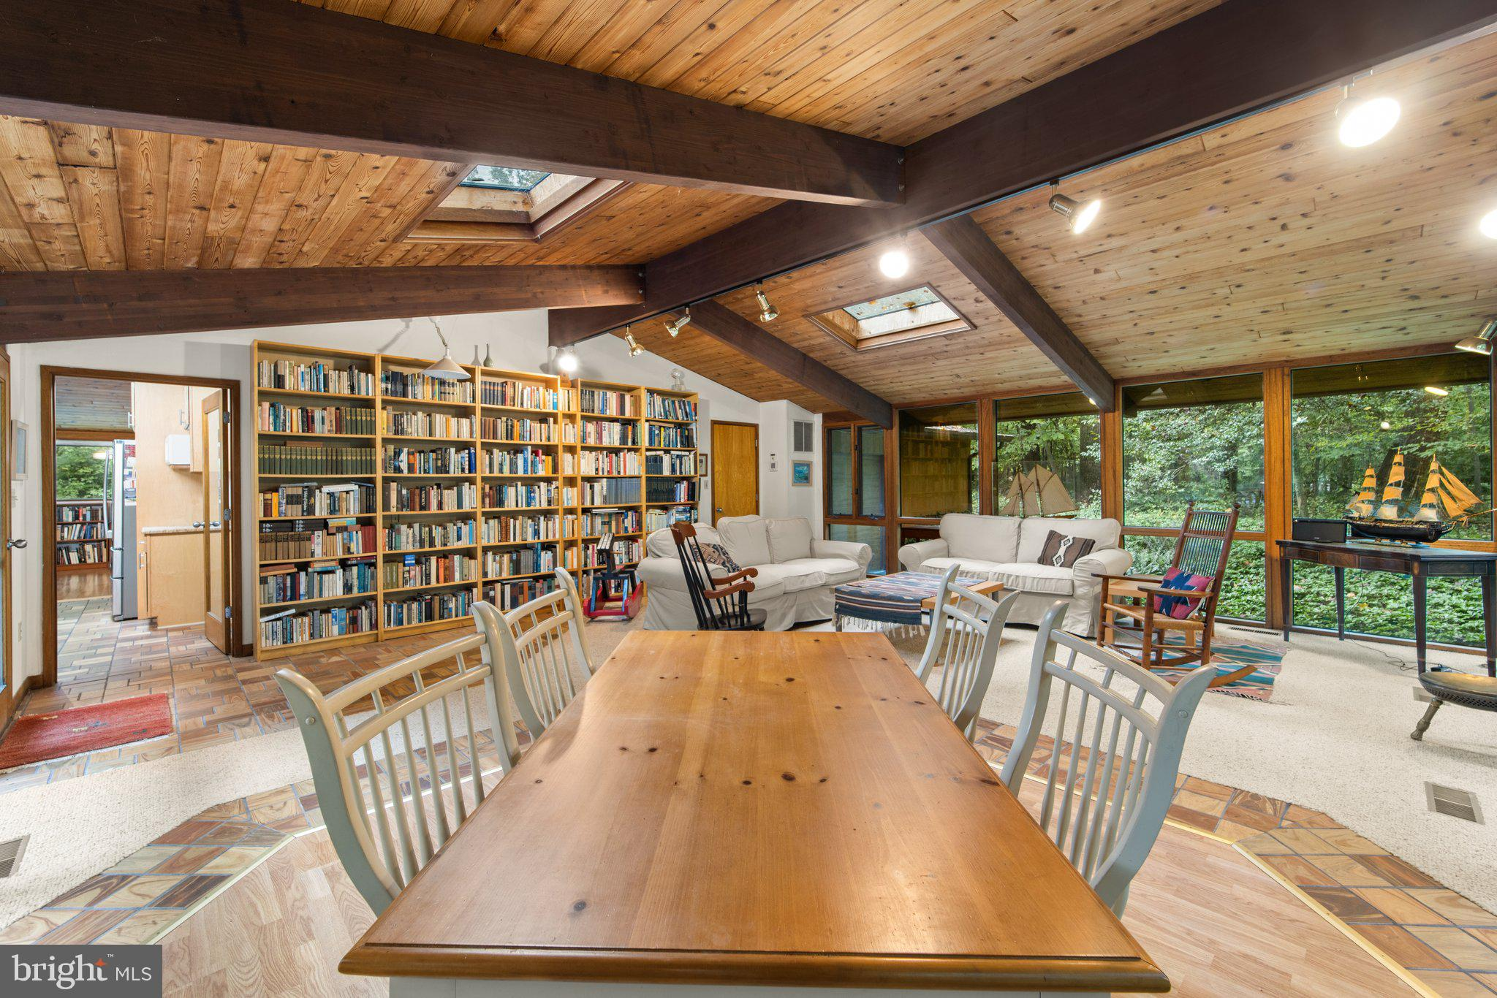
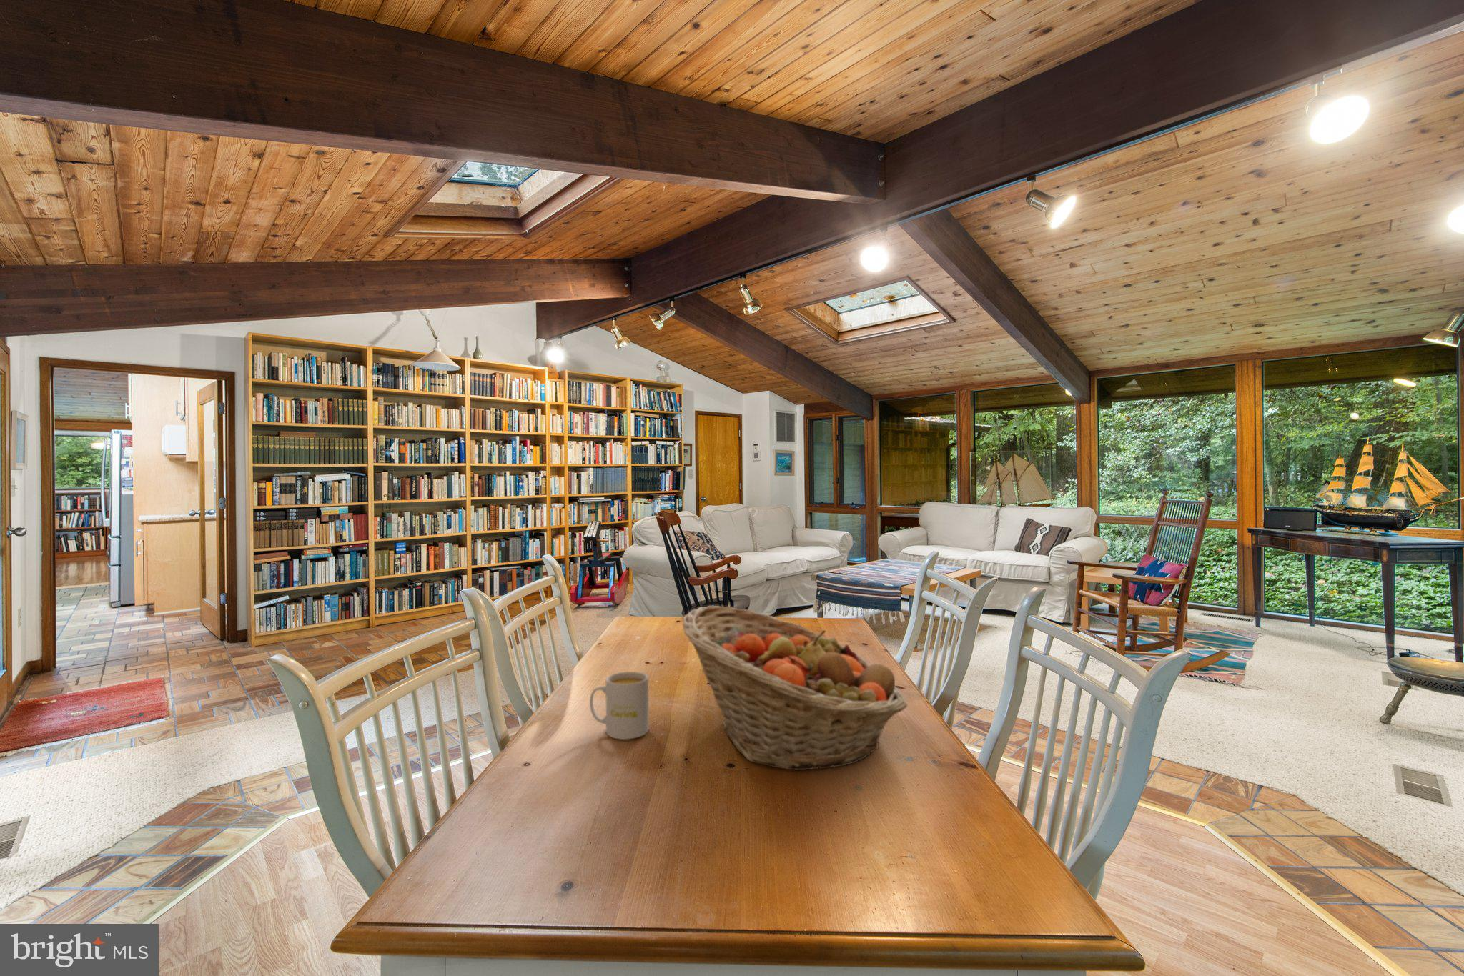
+ mug [589,671,650,741]
+ fruit basket [681,606,907,771]
